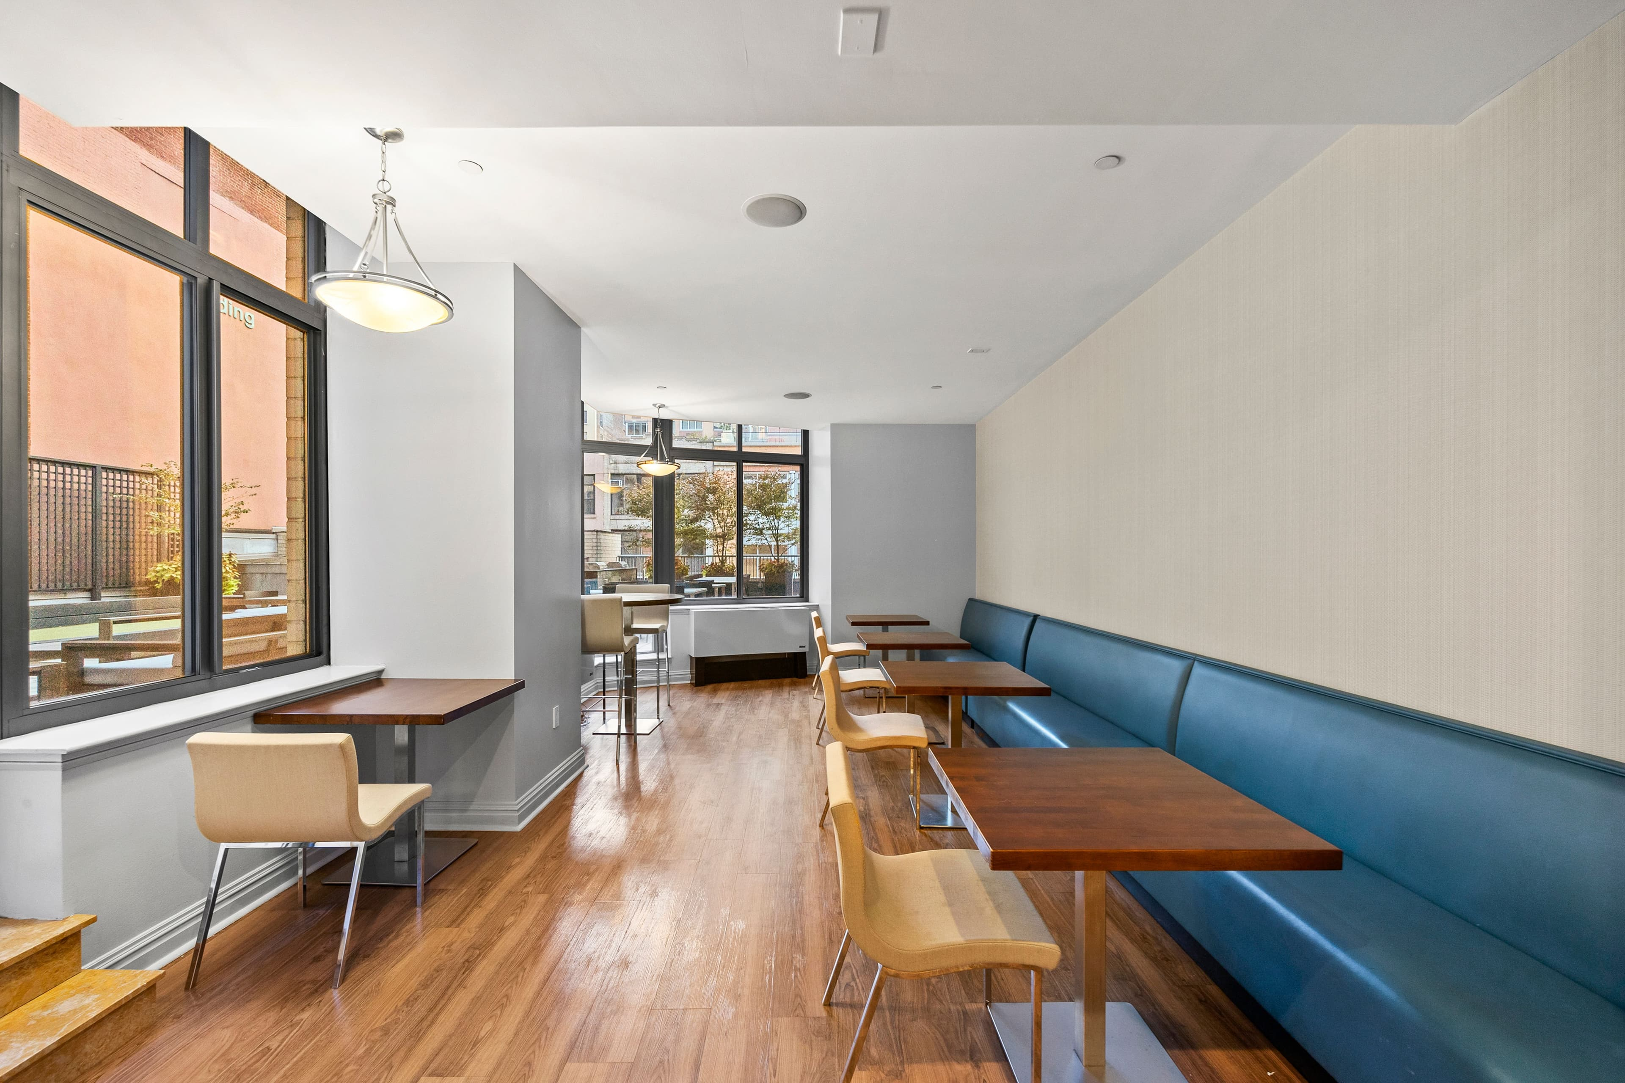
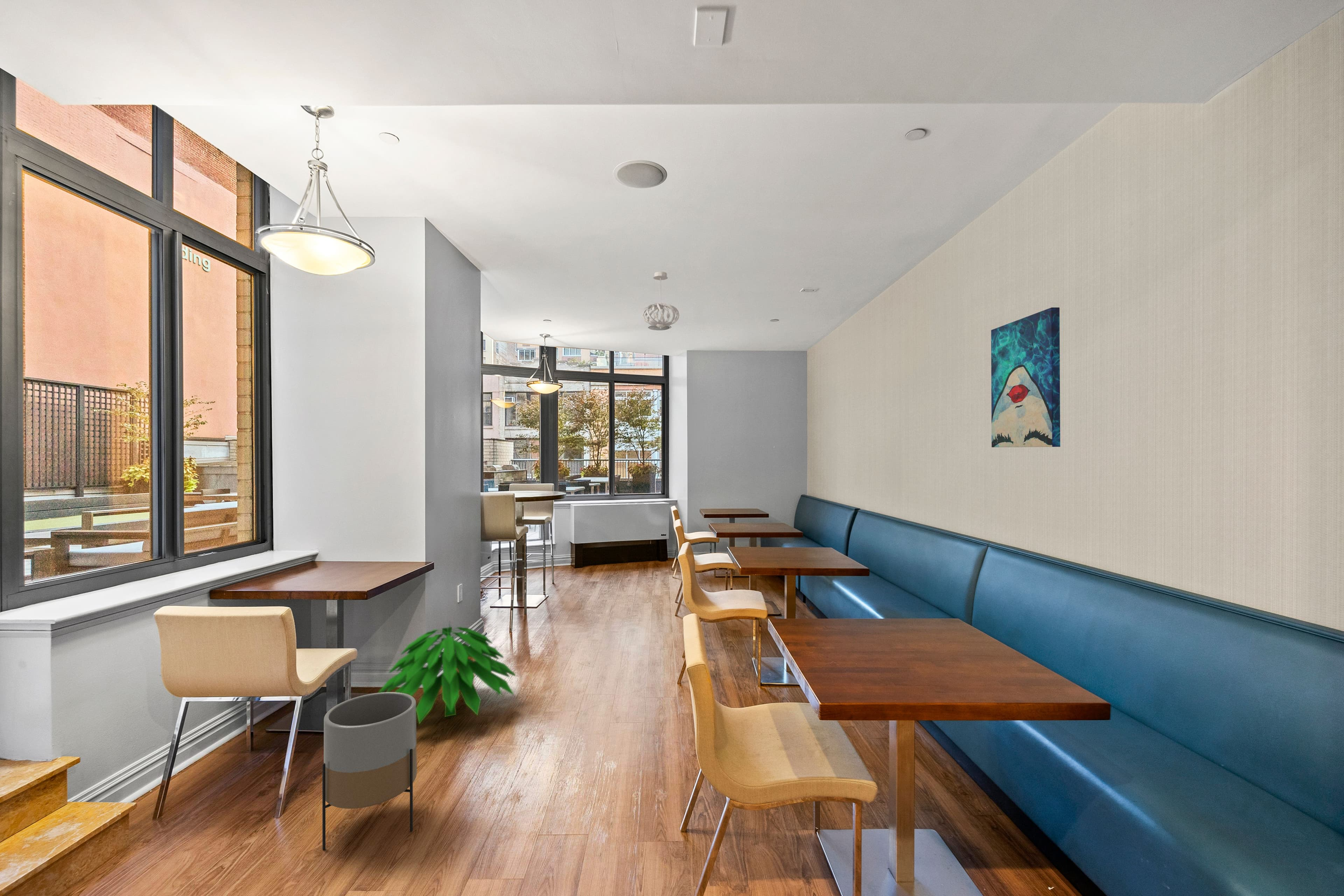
+ wall art [991,307,1061,448]
+ pendant light [642,271,680,329]
+ indoor plant [378,621,516,725]
+ planter [322,692,417,850]
